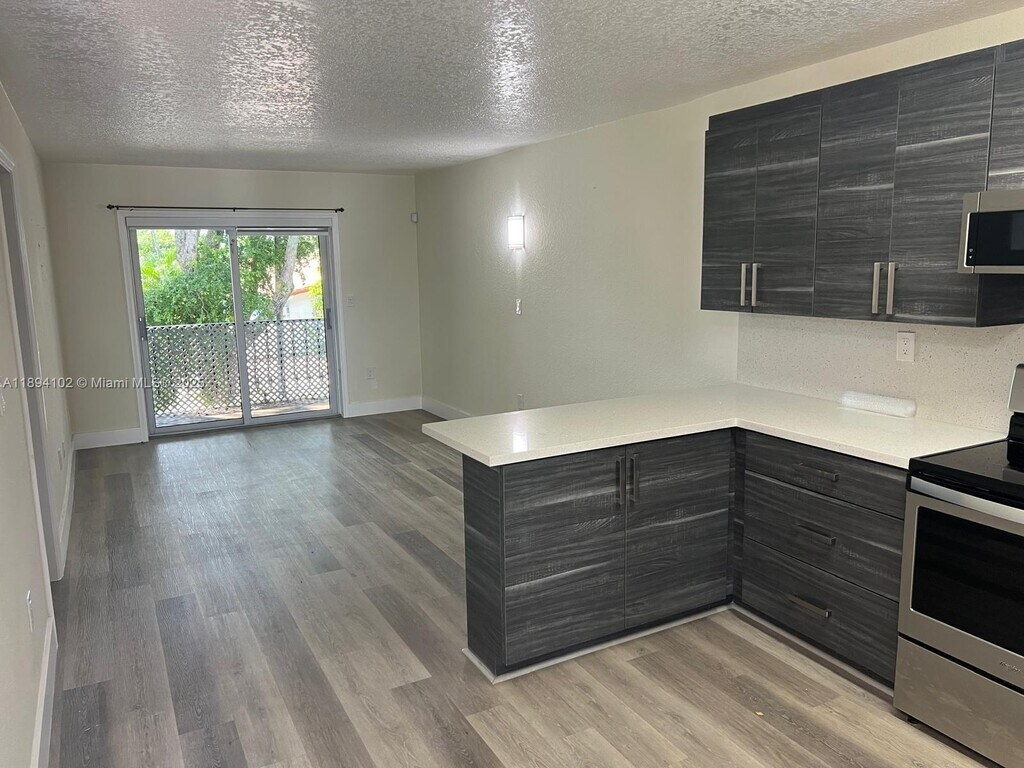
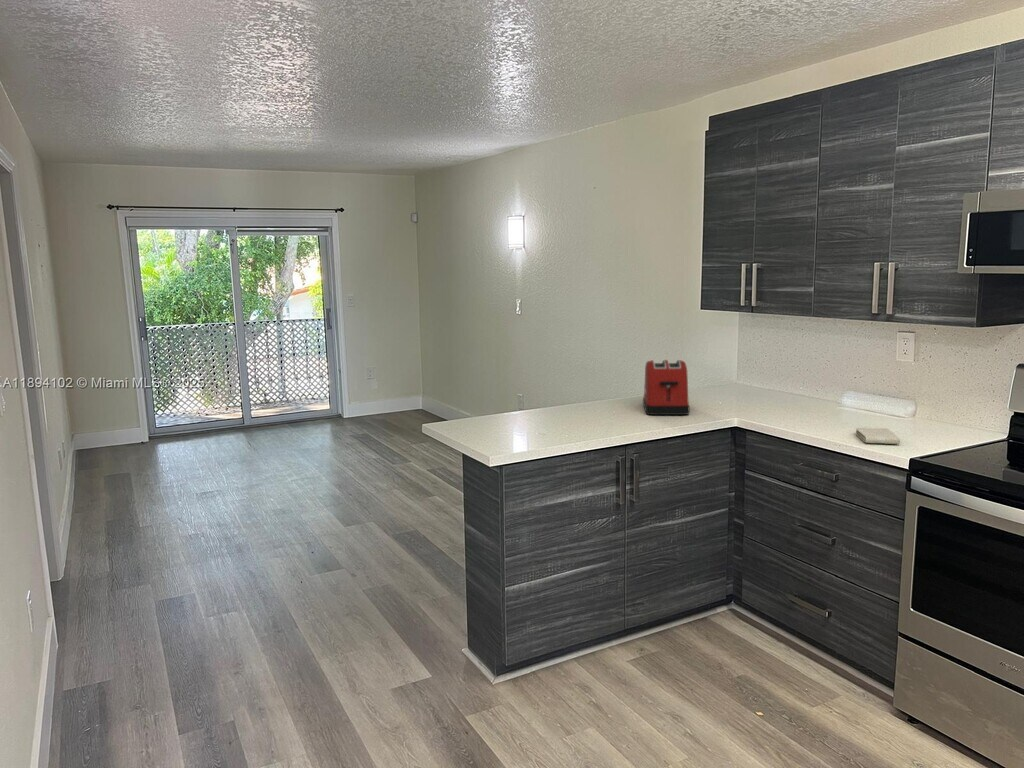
+ washcloth [855,426,902,445]
+ toaster [642,359,691,416]
